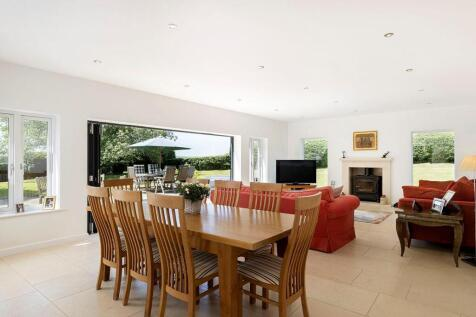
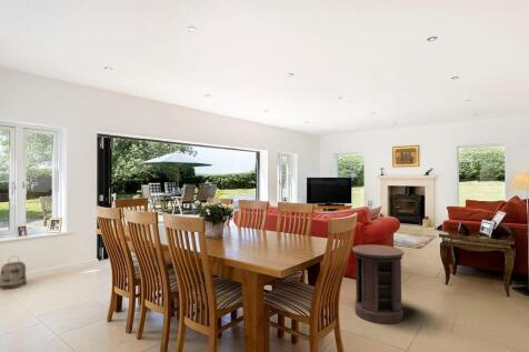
+ side table [351,244,406,324]
+ basket [0,255,28,290]
